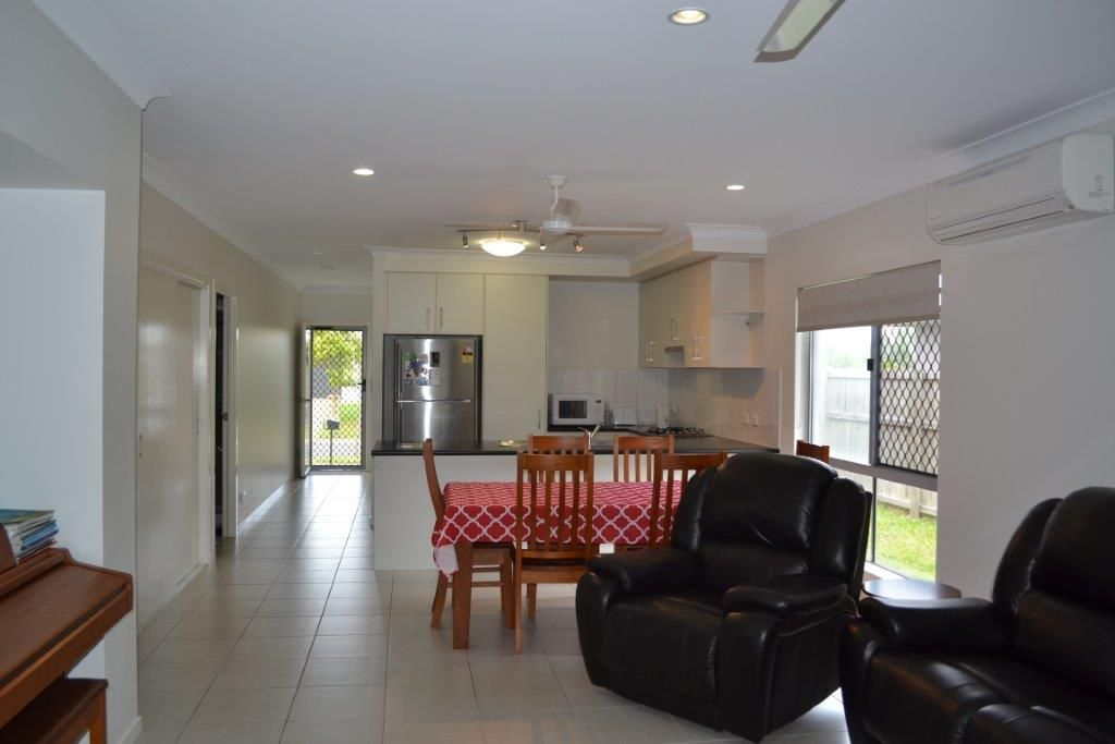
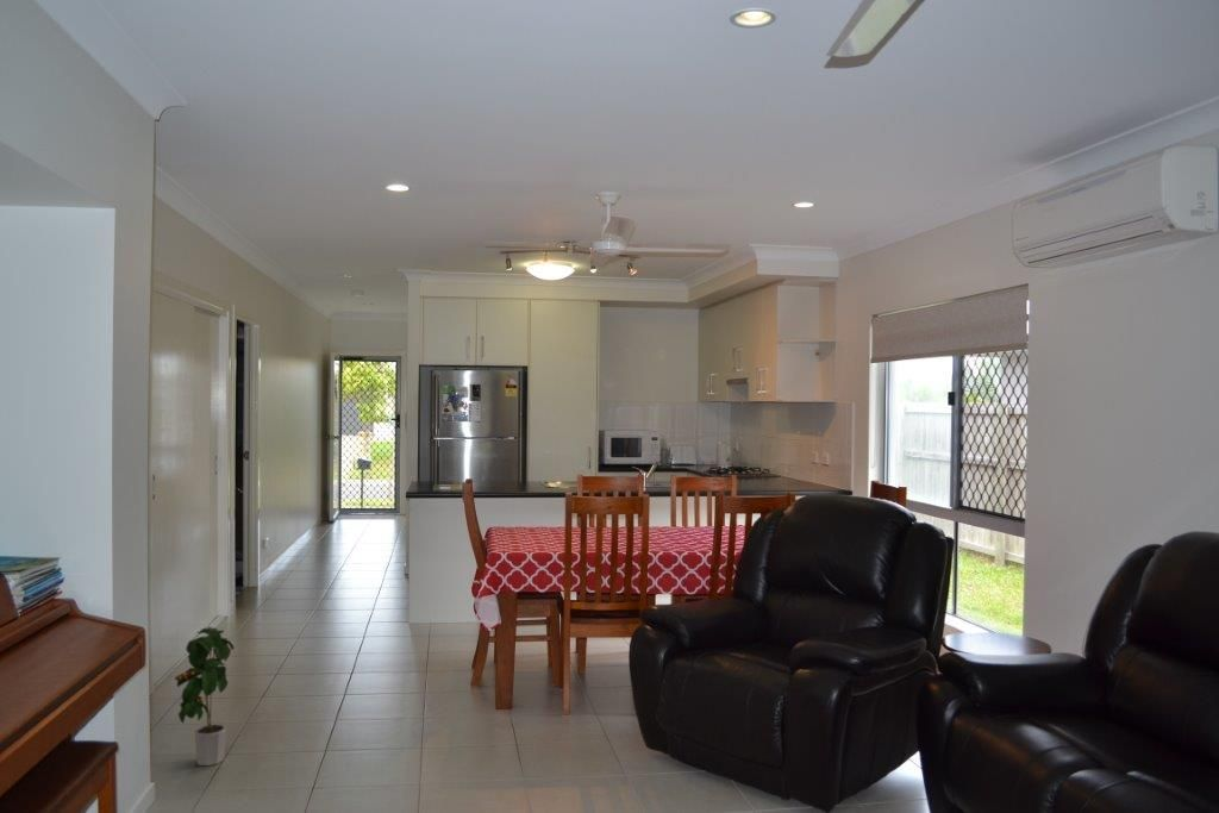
+ potted plant [174,625,236,767]
